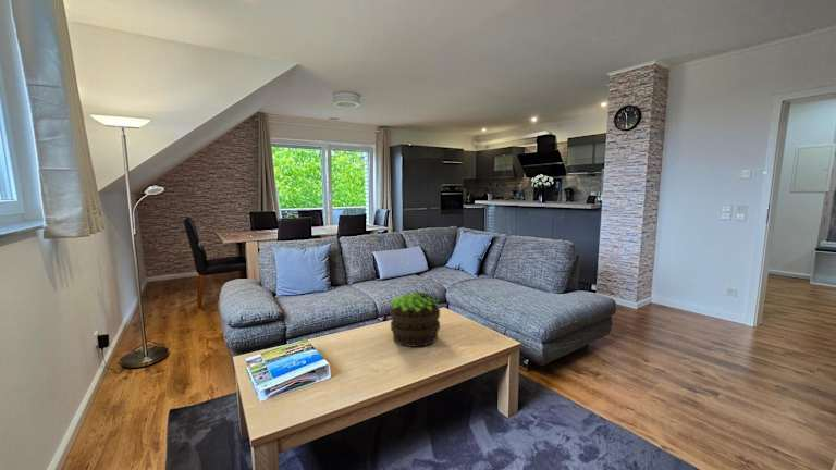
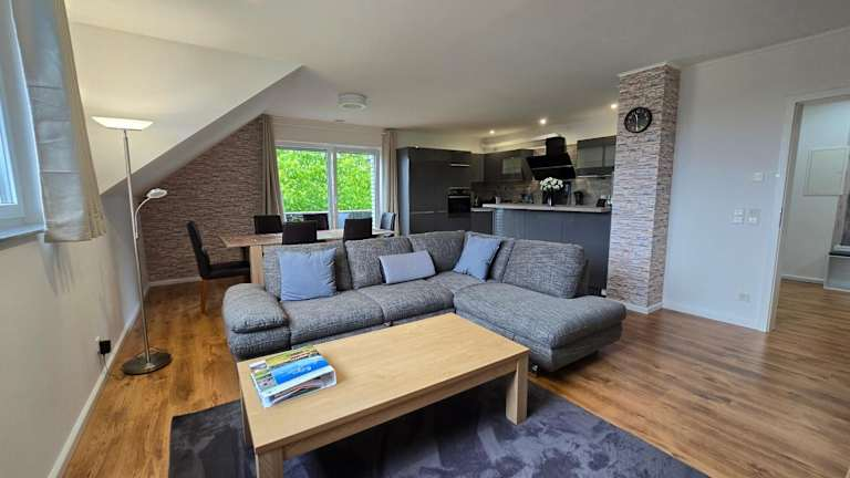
- potted plant [388,292,441,348]
